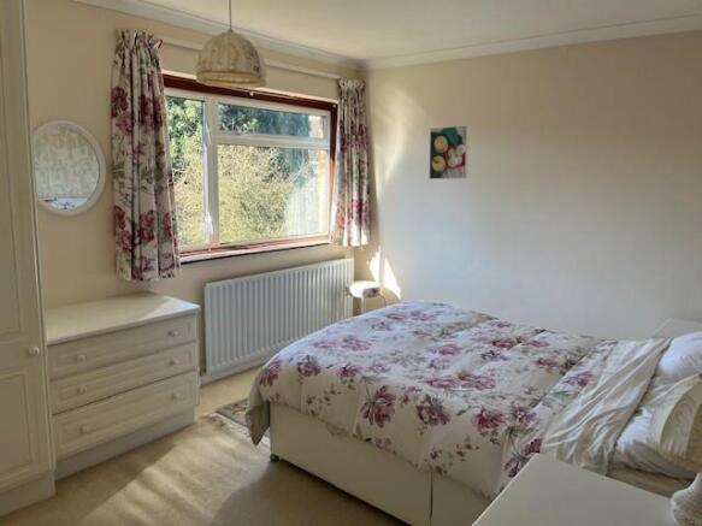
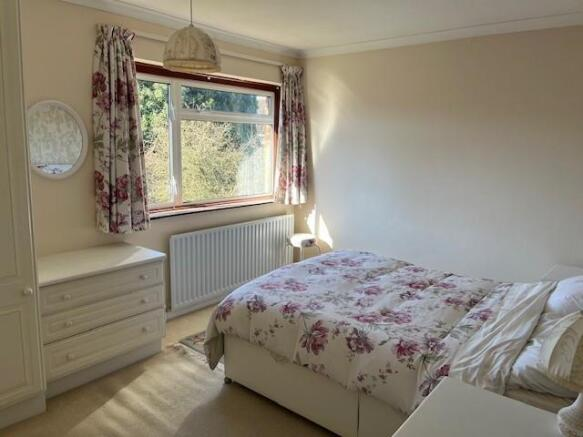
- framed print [429,124,470,181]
